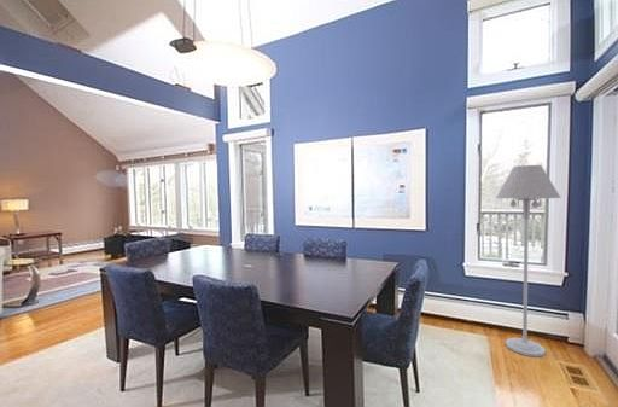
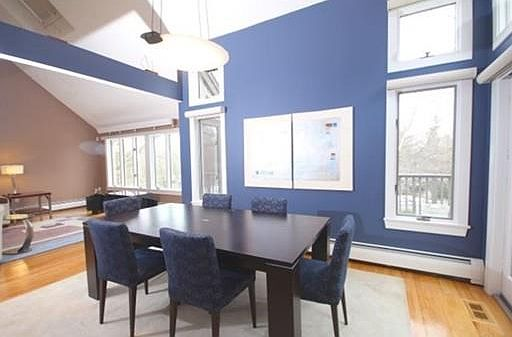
- floor lamp [495,164,562,357]
